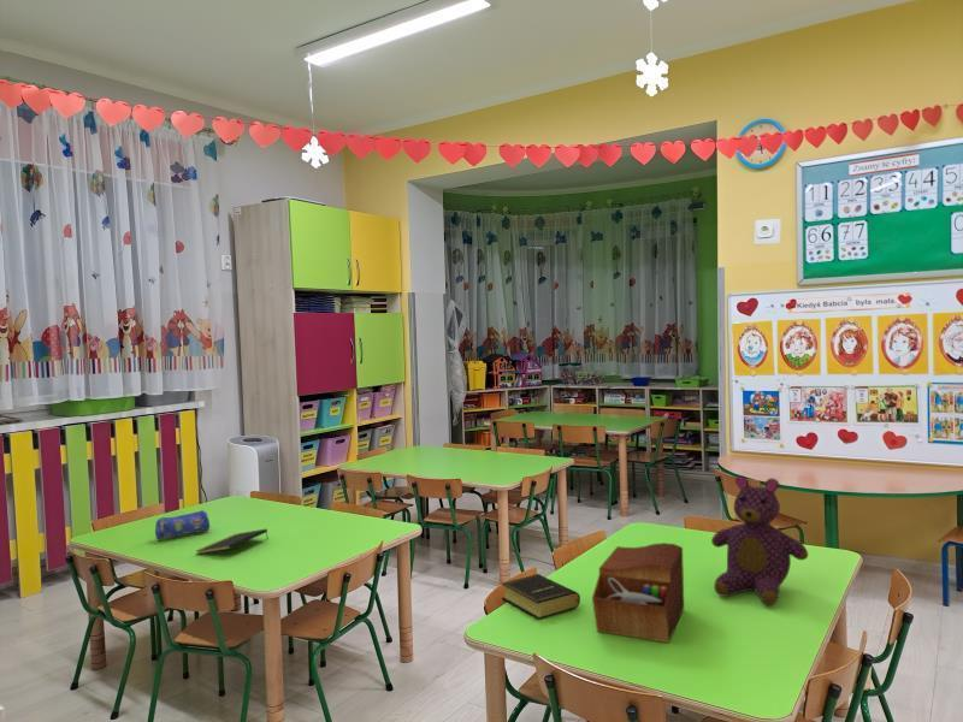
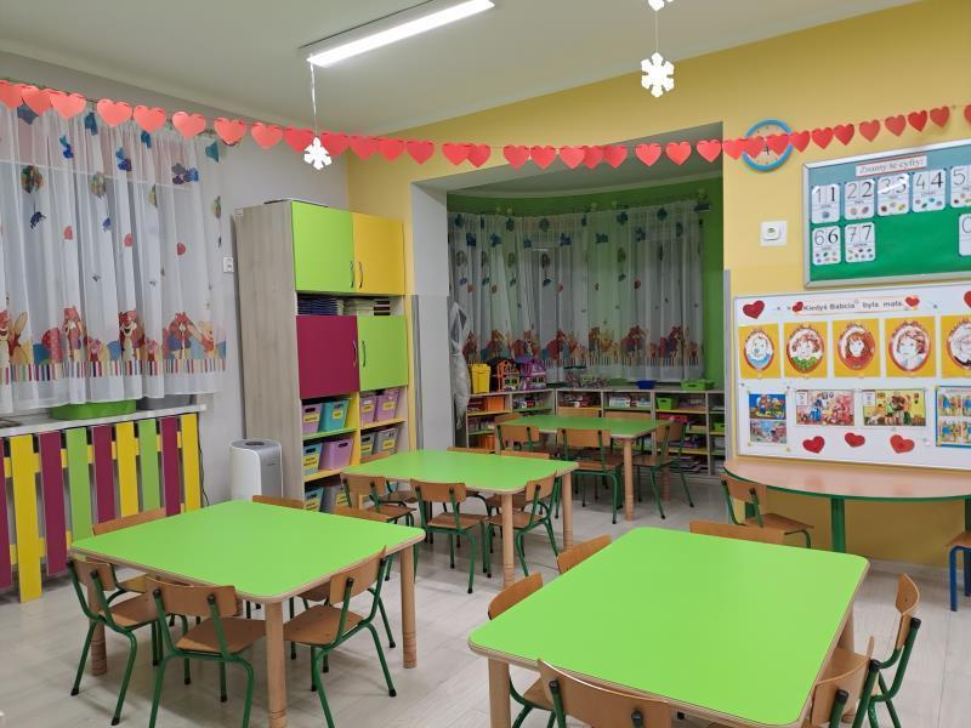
- notepad [195,527,270,555]
- teddy bear [710,474,809,606]
- book [500,573,581,620]
- sewing box [591,542,685,644]
- pencil case [154,509,211,540]
